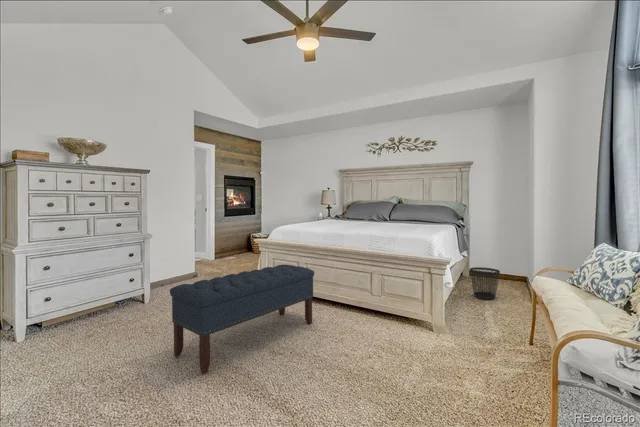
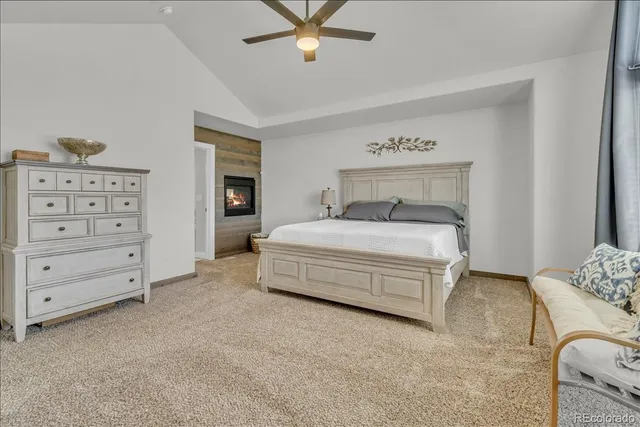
- bench [169,263,315,375]
- wastebasket [469,266,501,301]
